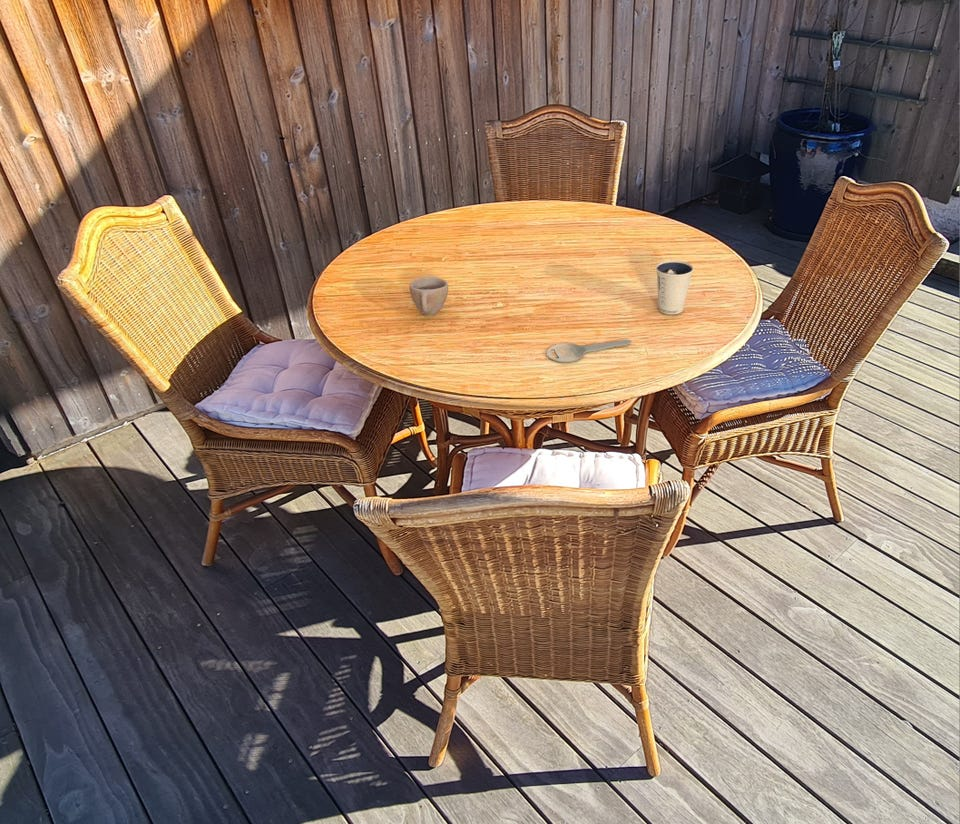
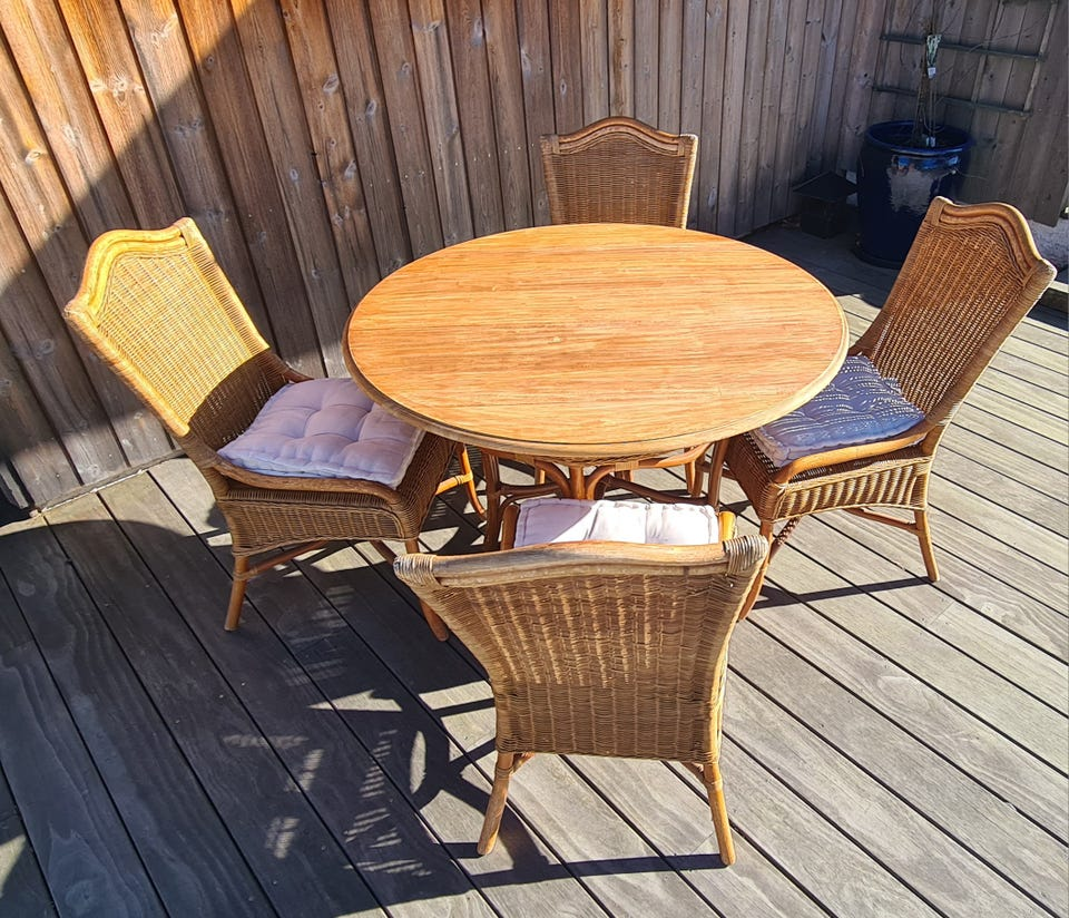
- key [545,339,632,364]
- dixie cup [655,260,694,315]
- cup [408,276,449,316]
